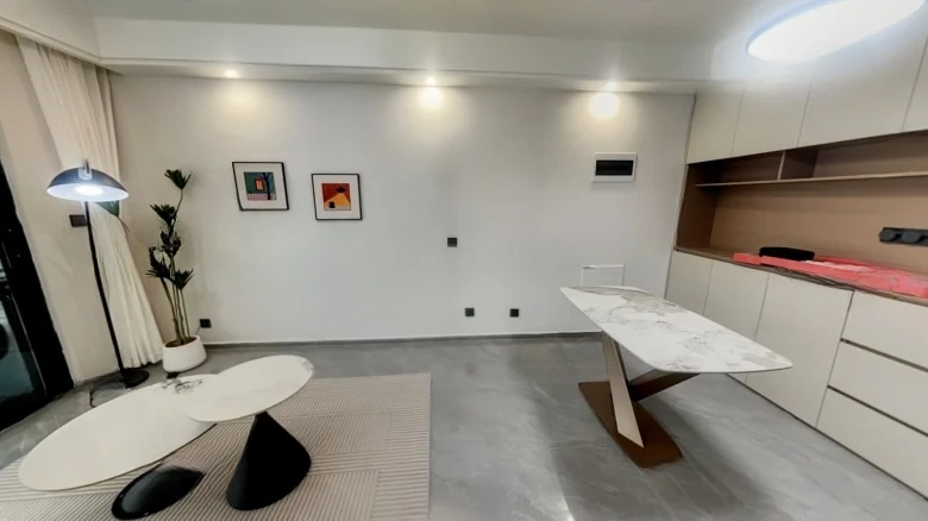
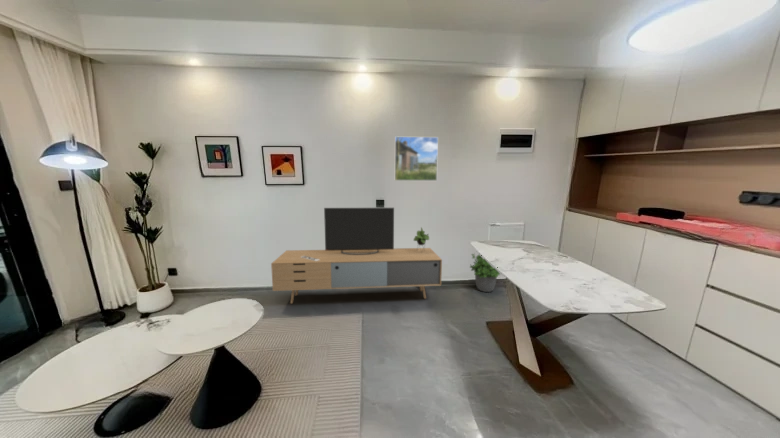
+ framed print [394,135,439,182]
+ potted plant [469,252,501,293]
+ media console [270,207,443,305]
